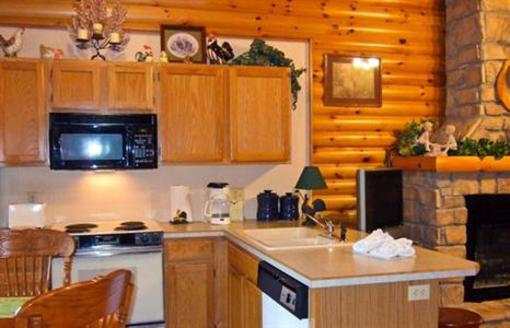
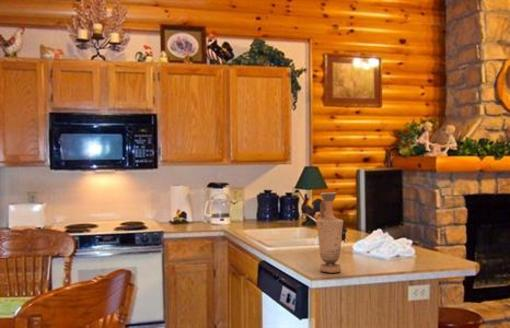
+ vase [315,191,344,274]
